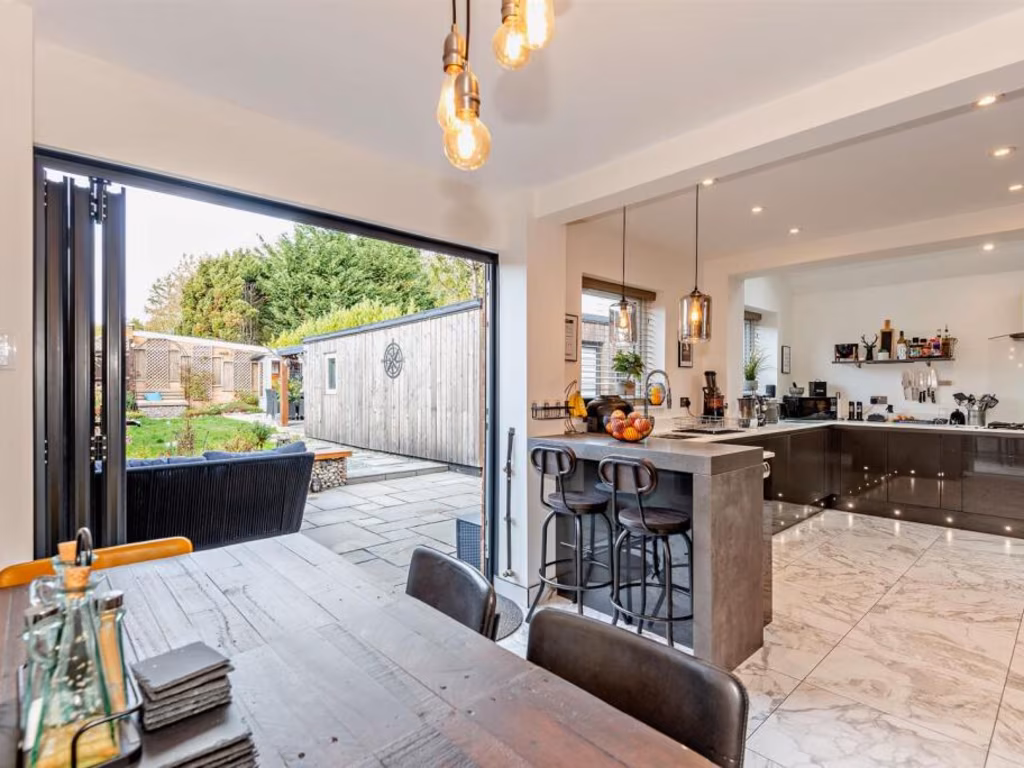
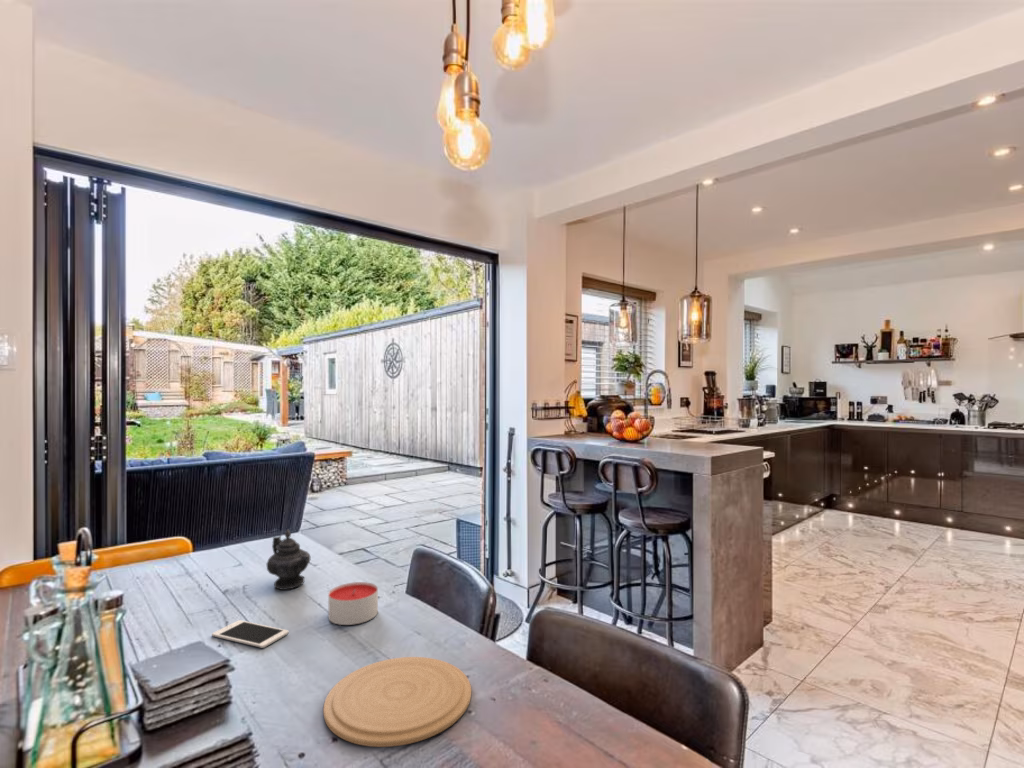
+ candle [327,581,379,626]
+ cell phone [211,619,290,649]
+ plate [322,656,472,748]
+ teapot [266,528,311,591]
